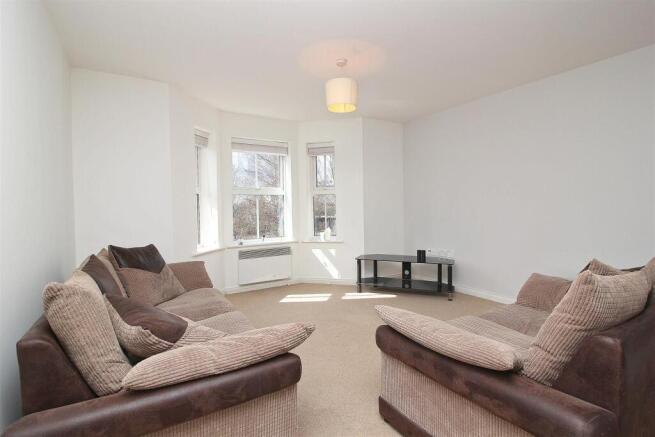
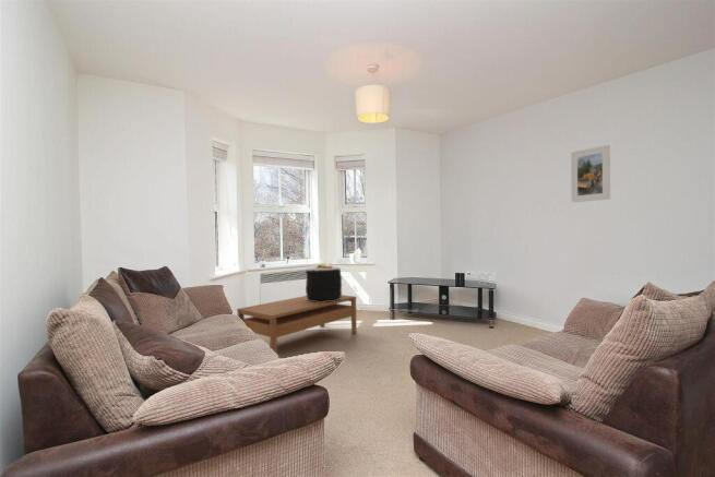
+ coffee table [236,294,358,355]
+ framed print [570,144,611,203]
+ sushi roll [305,263,343,302]
